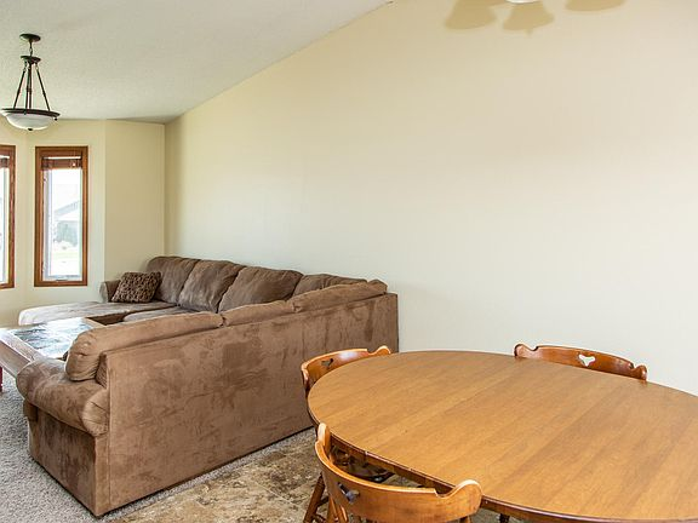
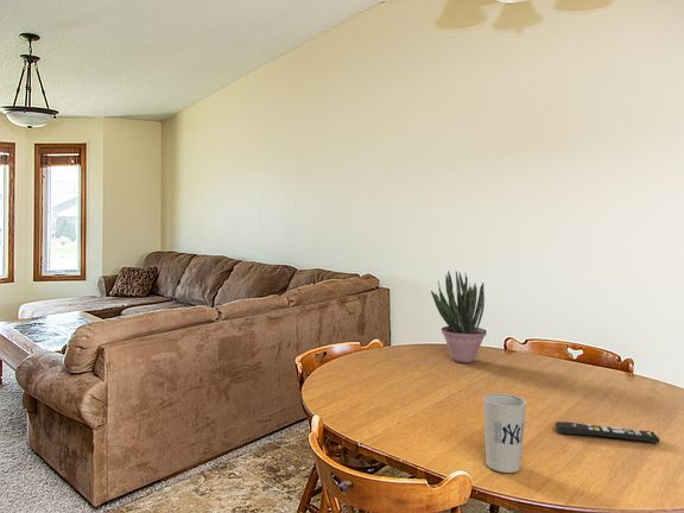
+ remote control [555,420,660,444]
+ cup [482,392,527,474]
+ potted plant [430,270,488,363]
